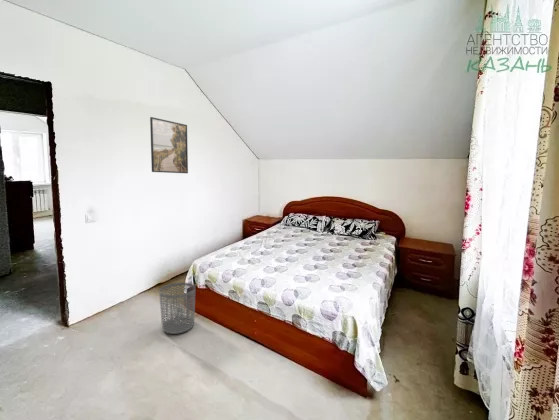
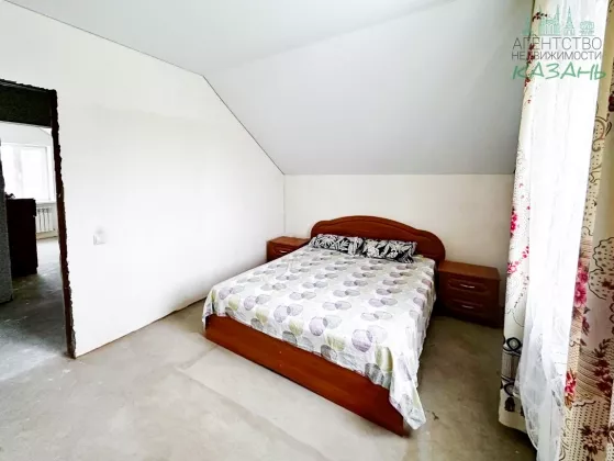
- waste bin [158,282,196,335]
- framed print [149,116,189,174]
